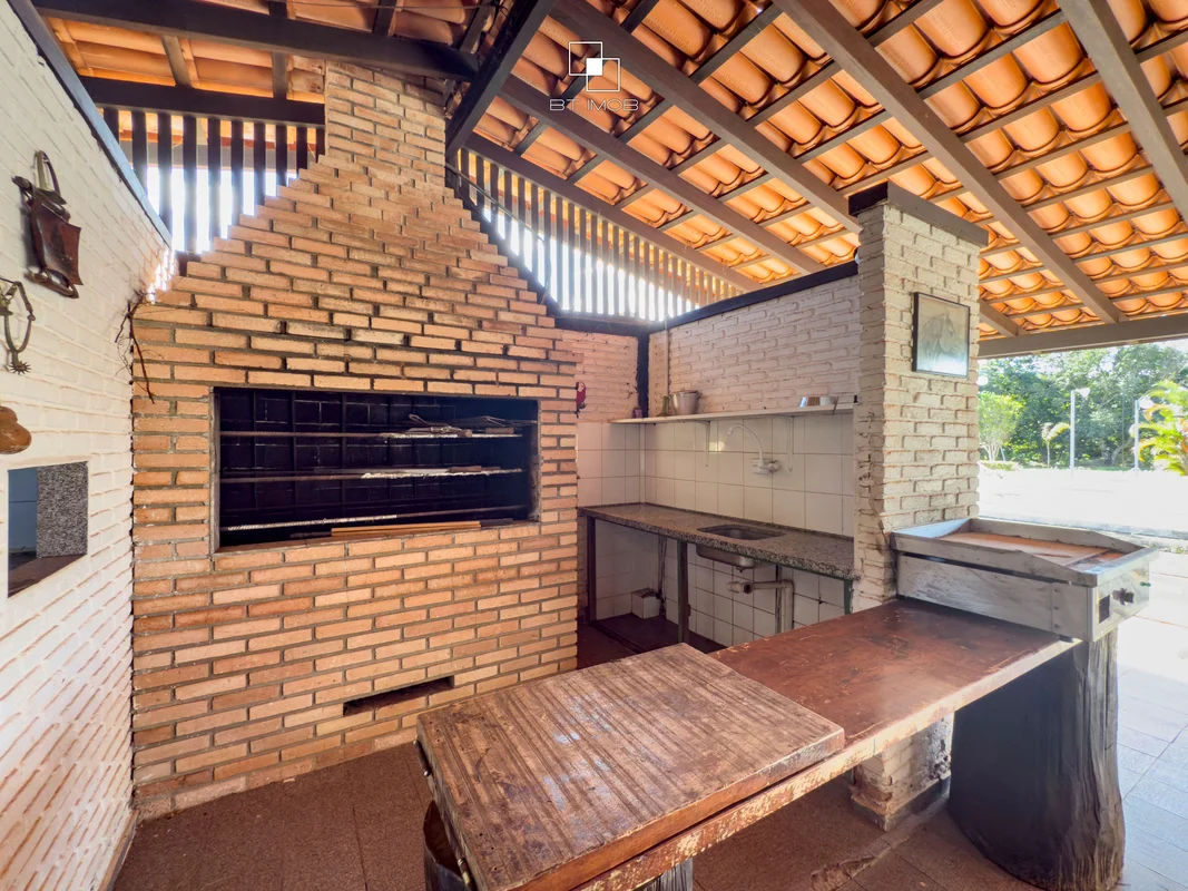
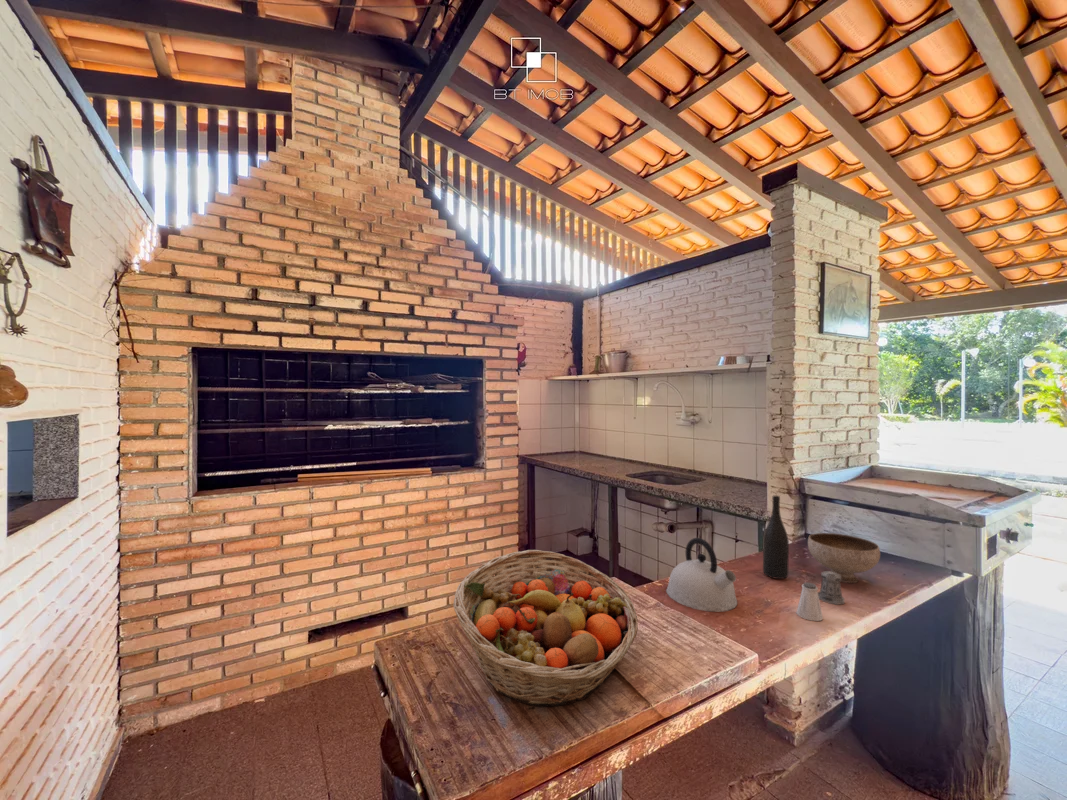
+ kettle [665,537,738,613]
+ pepper shaker [818,569,845,606]
+ fruit basket [452,549,639,707]
+ wine bottle [762,495,790,580]
+ bowl [807,532,881,584]
+ saltshaker [796,581,824,622]
